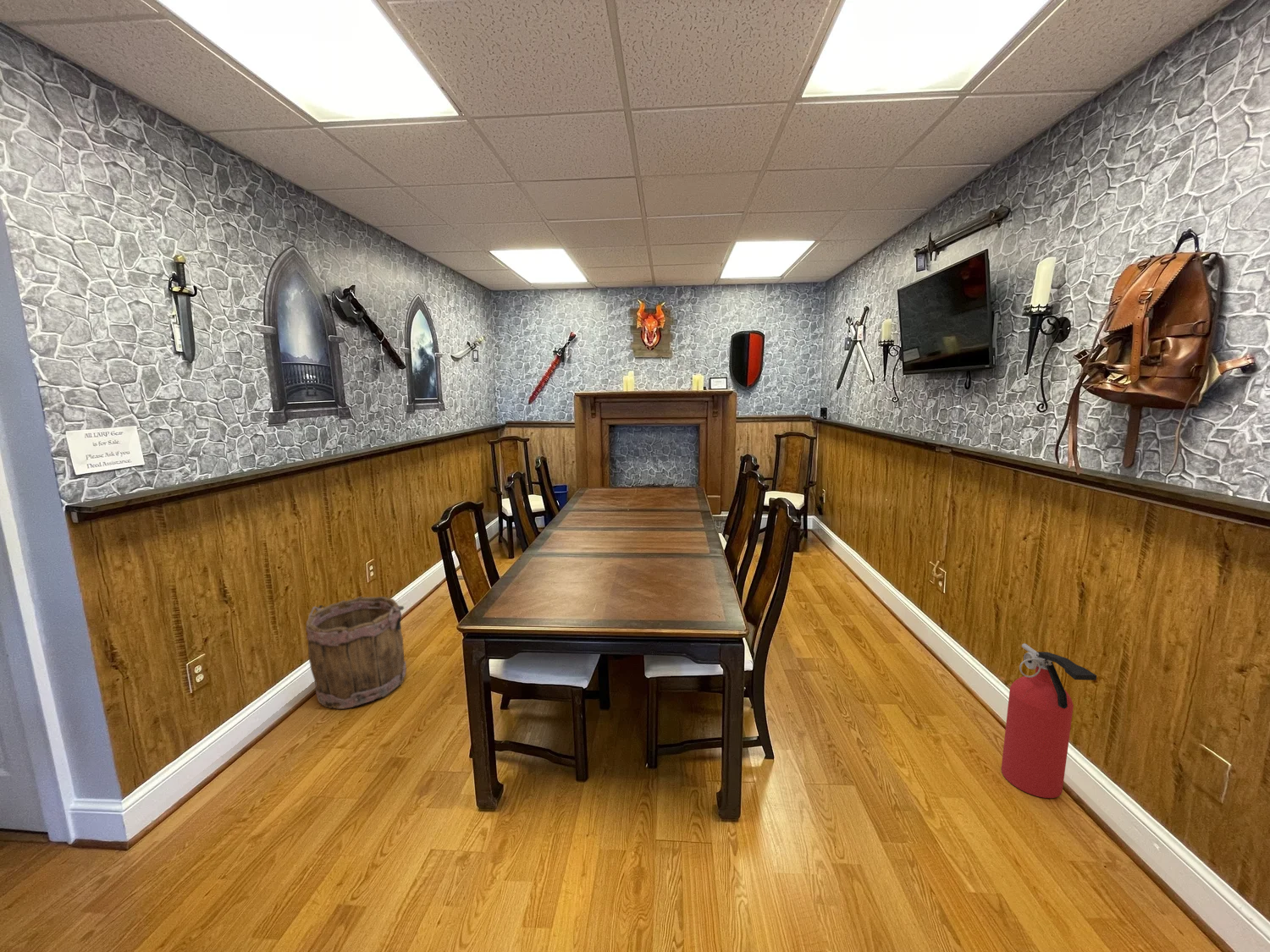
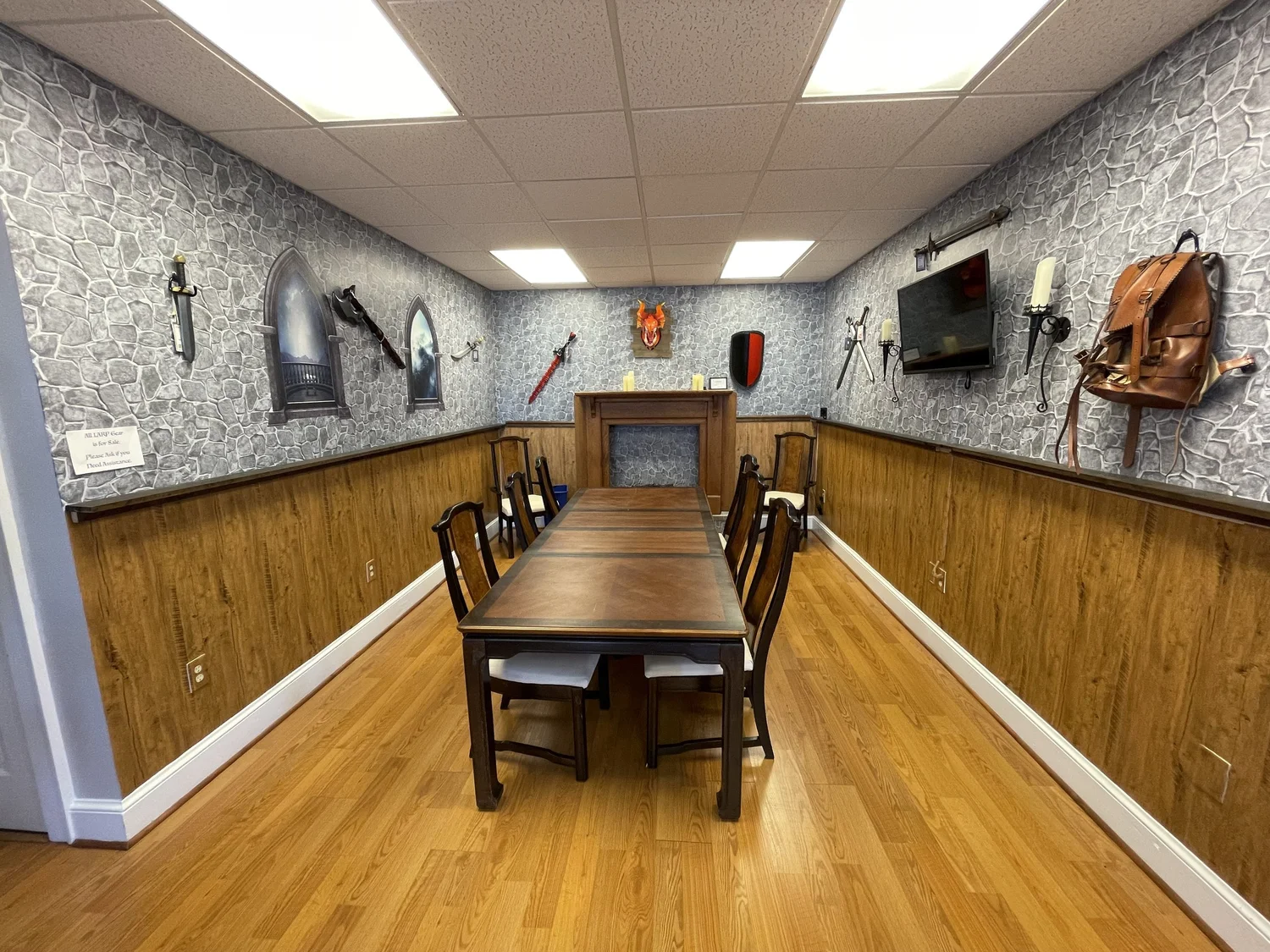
- bucket [306,596,407,710]
- fire extinguisher [1001,643,1097,799]
